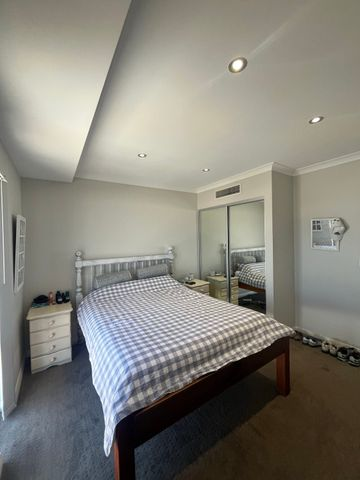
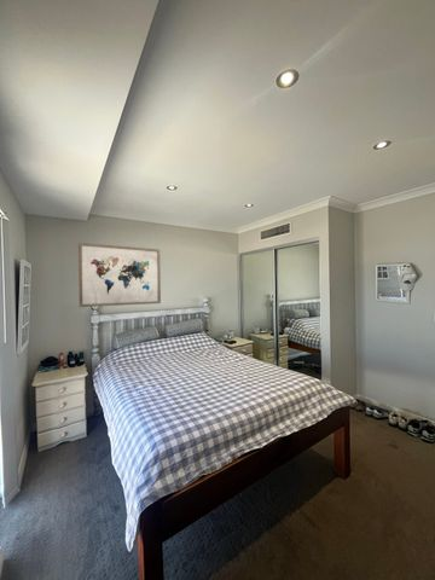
+ wall art [77,242,162,308]
